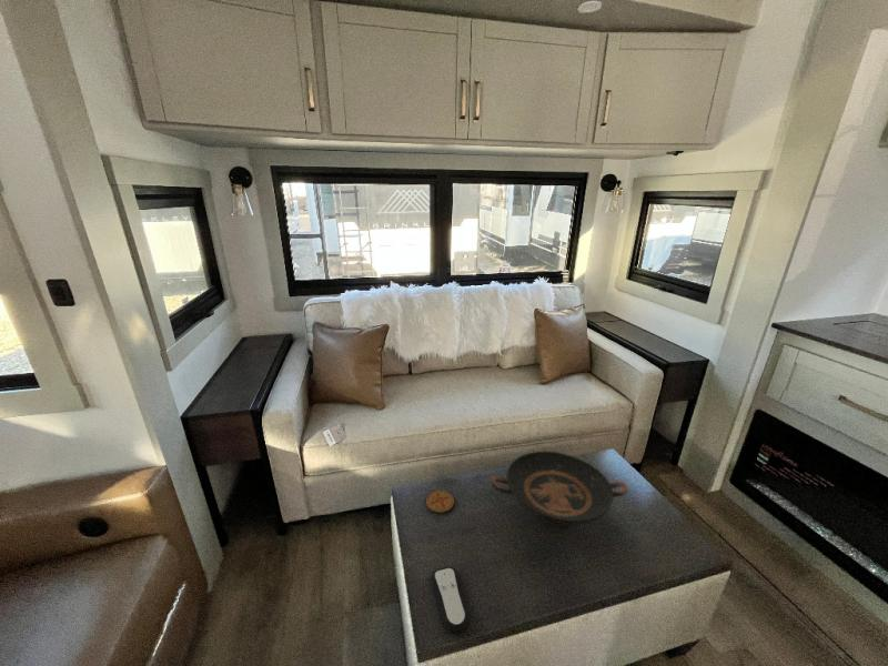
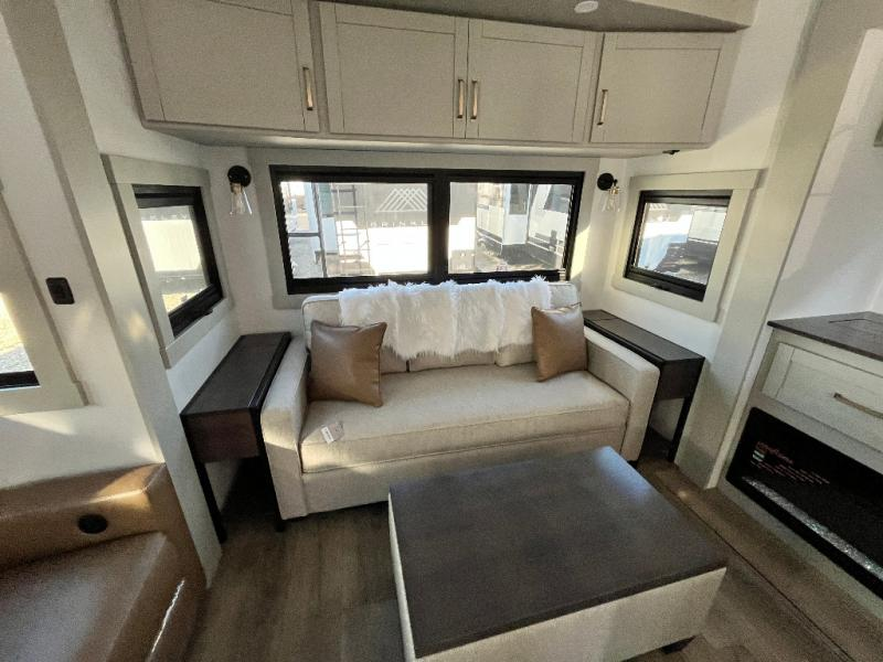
- remote control [431,566,470,633]
- decorative bowl [490,451,628,527]
- coaster [425,490,455,514]
